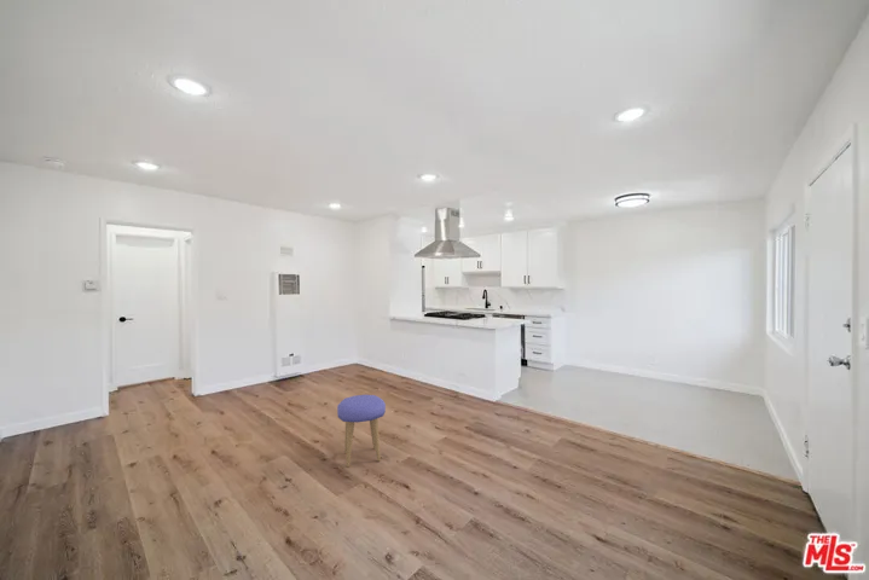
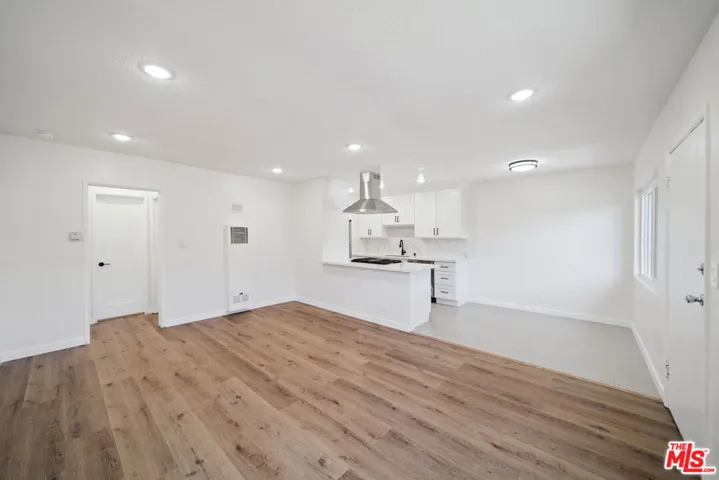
- stool [336,394,387,468]
